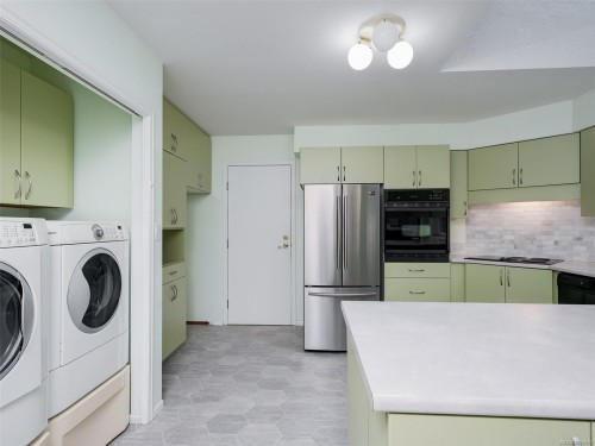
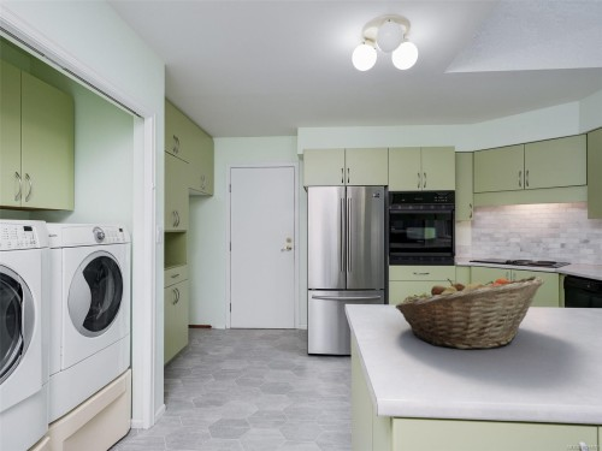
+ fruit basket [395,274,545,350]
